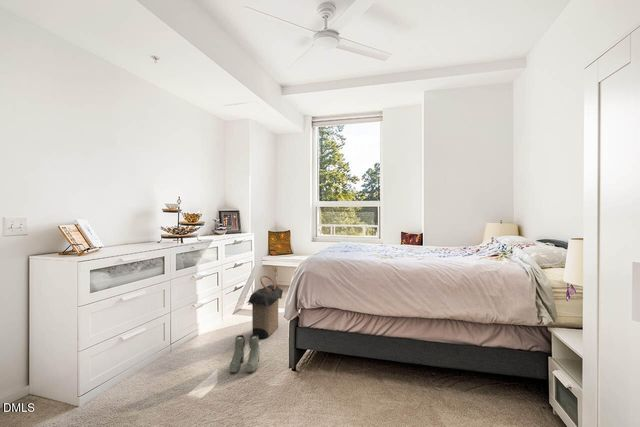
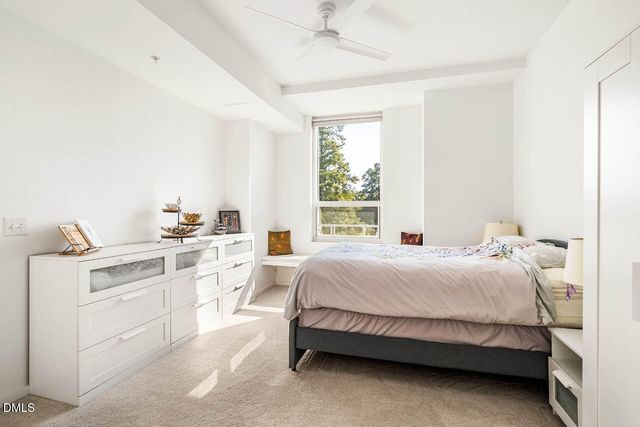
- laundry hamper [246,275,284,340]
- boots [228,334,261,374]
